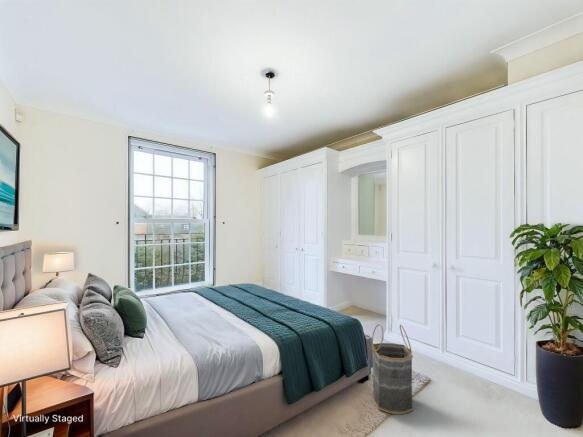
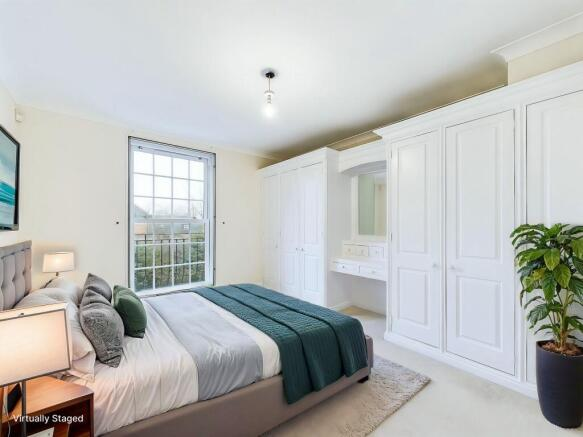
- basket [371,323,414,415]
